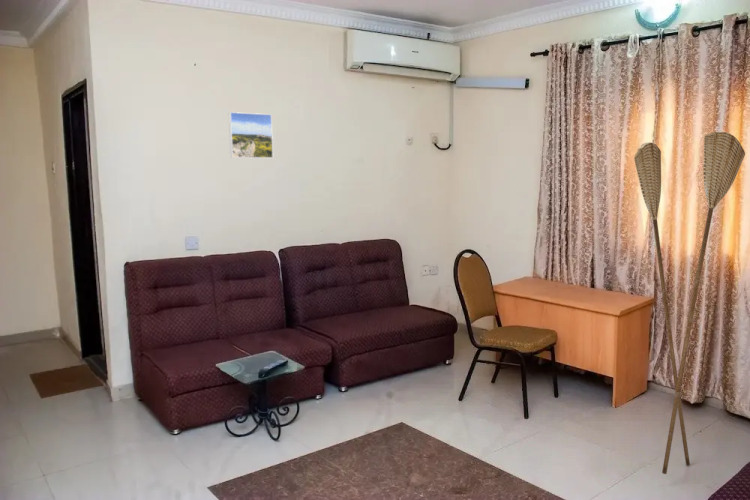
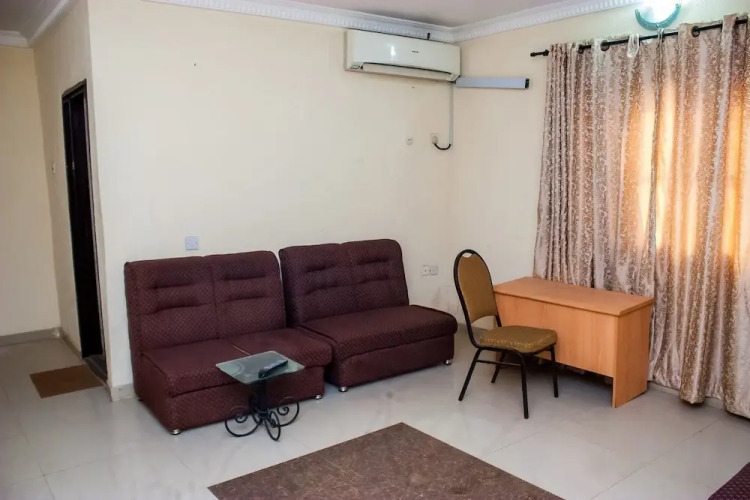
- floor lamp [633,131,746,475]
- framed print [228,111,274,159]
